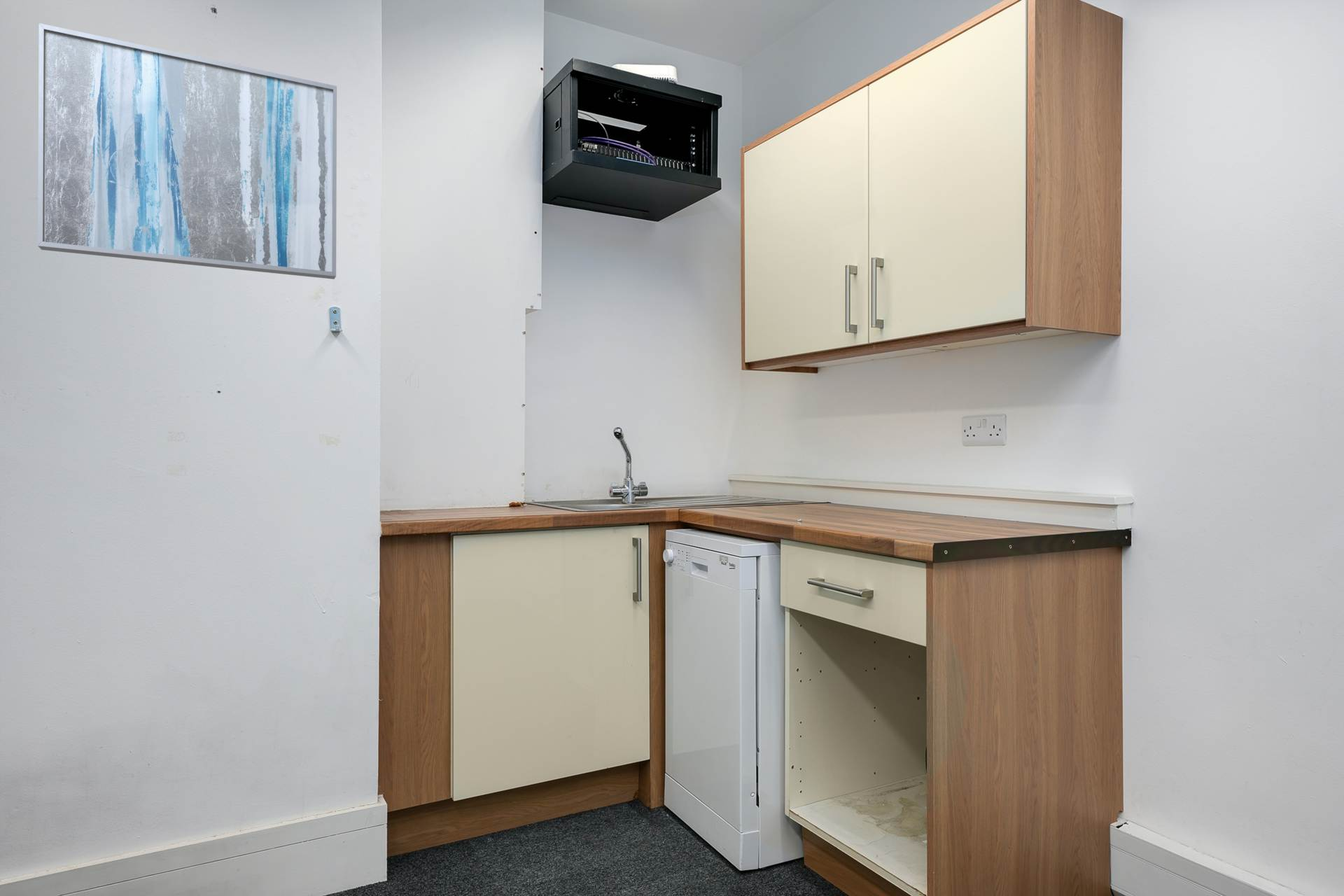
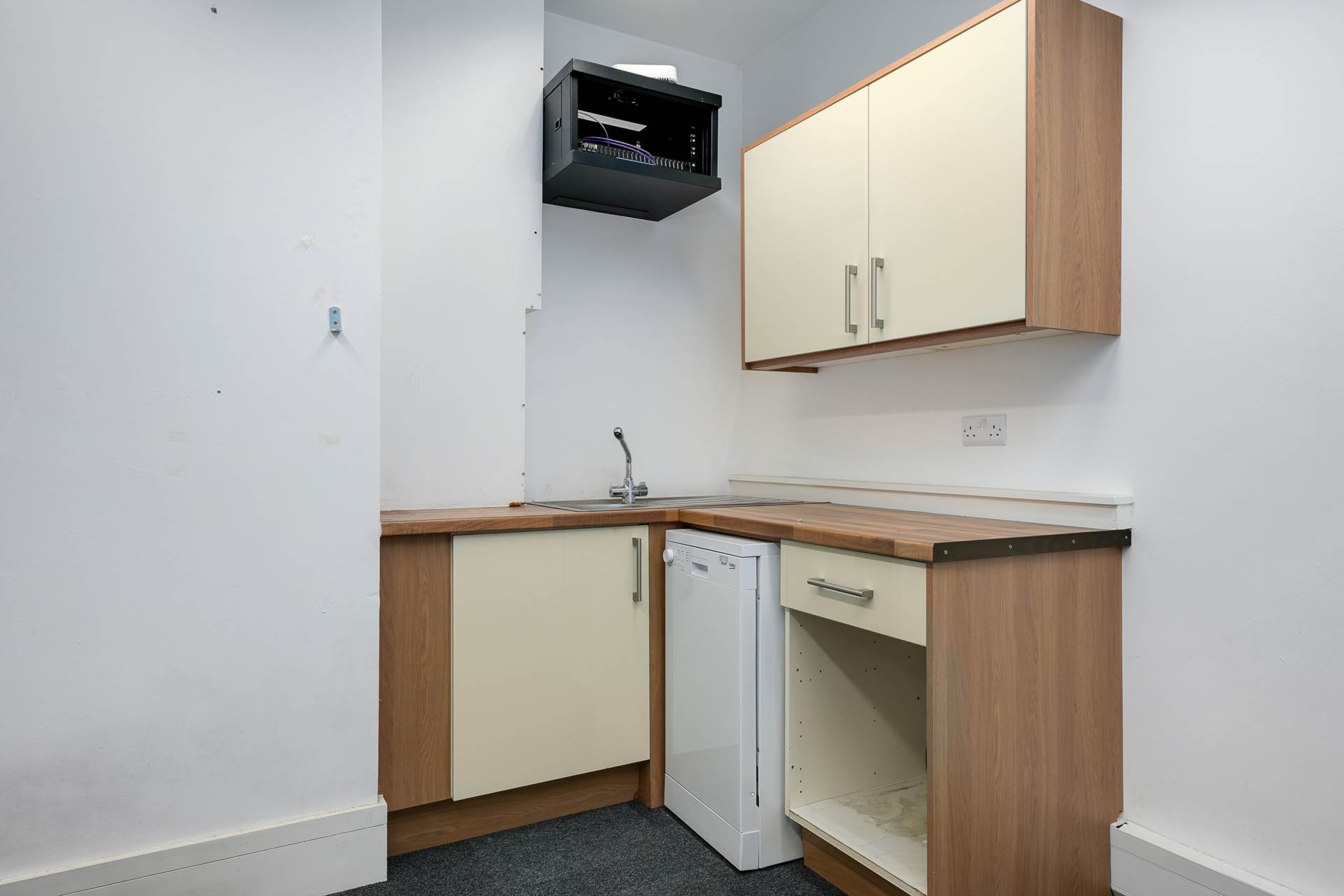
- wall art [37,22,337,280]
